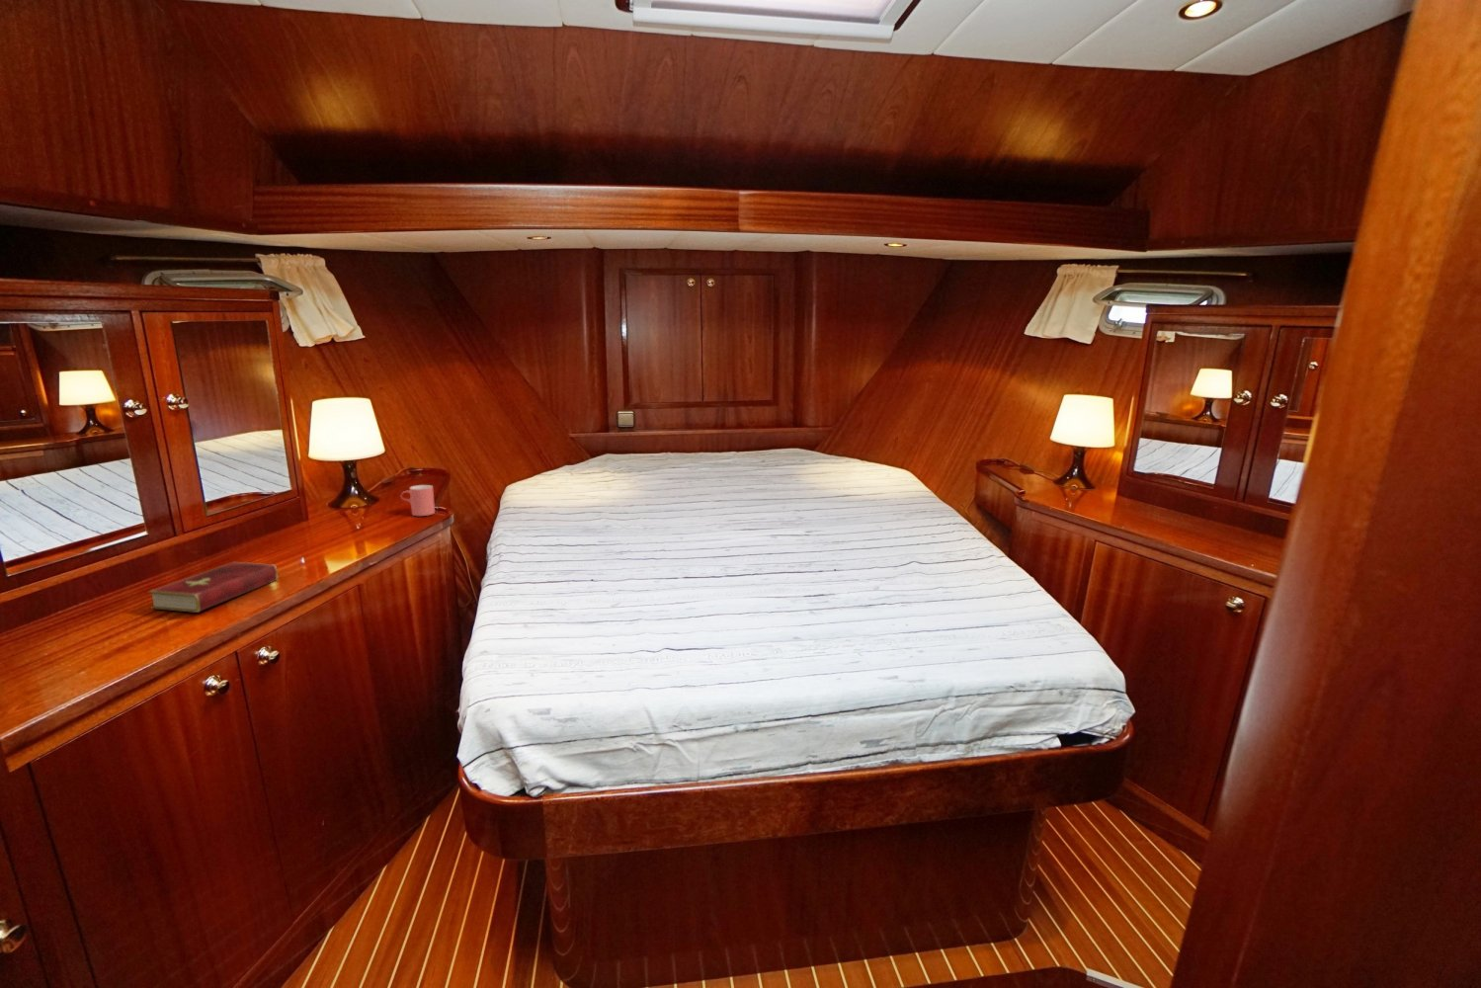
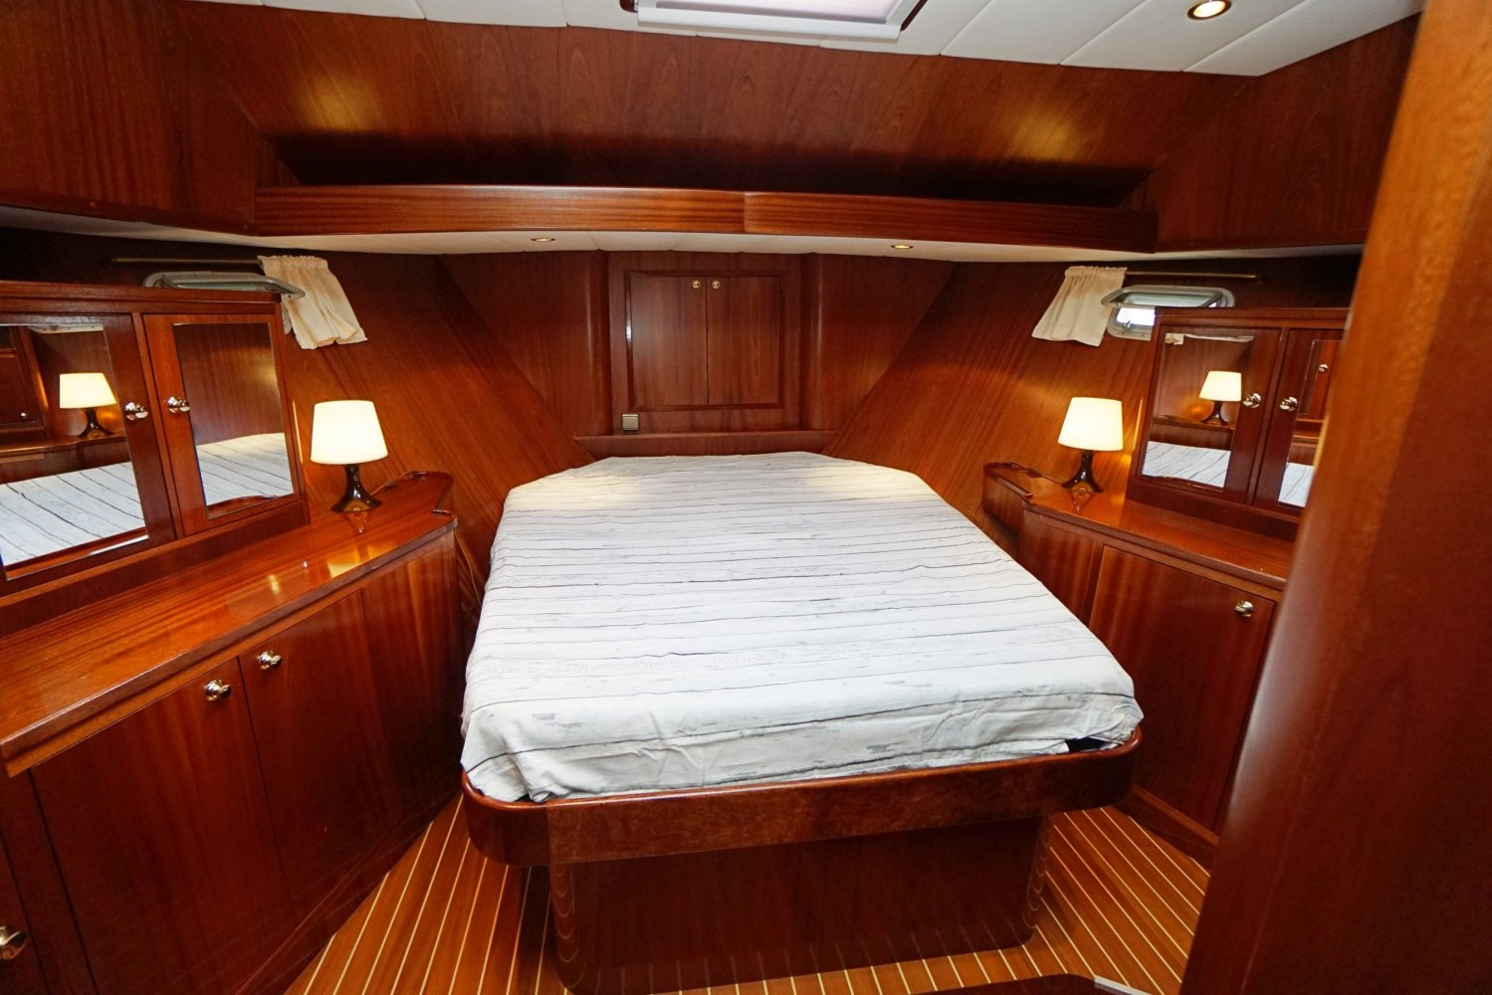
- cup [400,484,436,517]
- hardcover book [147,561,279,613]
